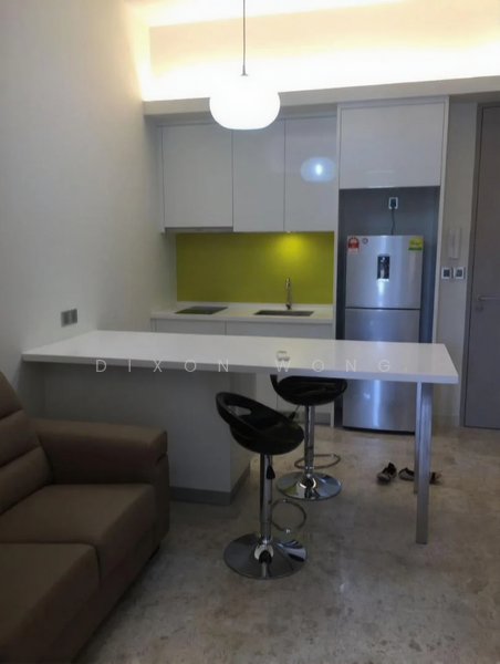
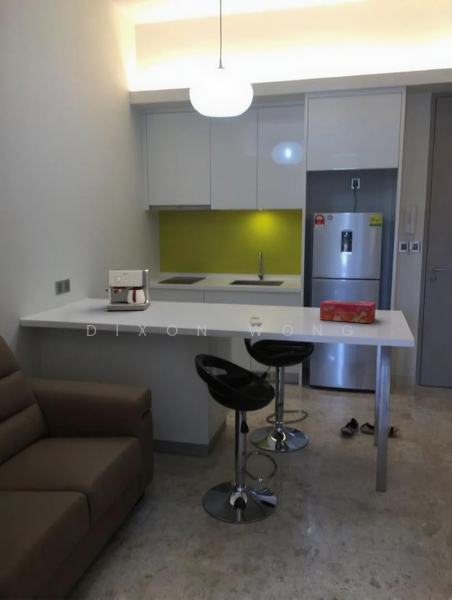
+ tissue box [319,299,377,324]
+ coffee maker [105,268,151,311]
